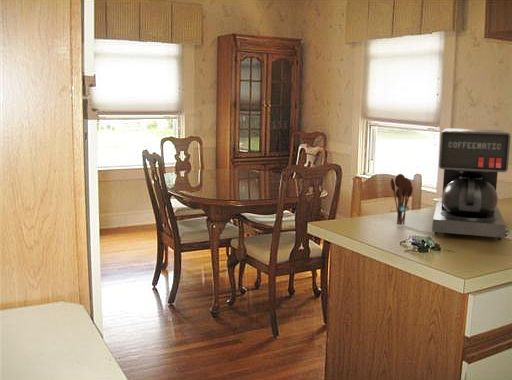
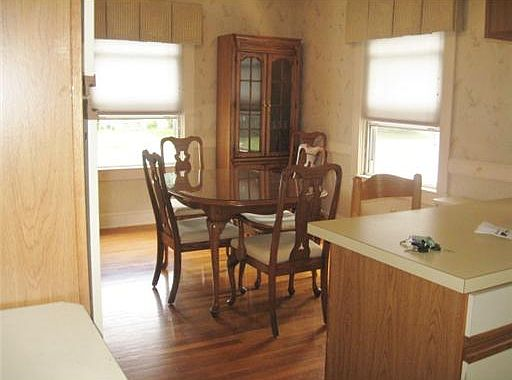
- utensil holder [389,173,414,226]
- coffee maker [431,127,512,241]
